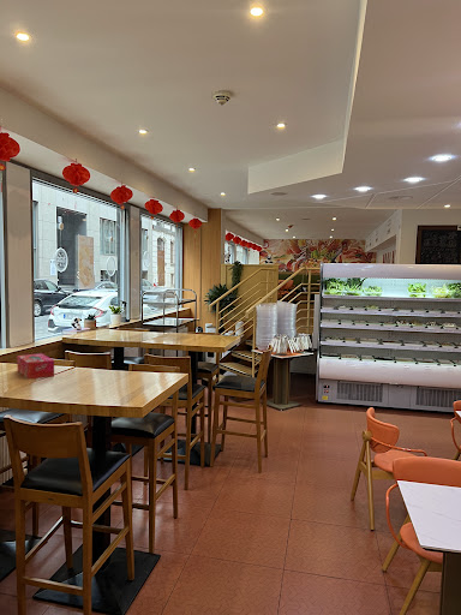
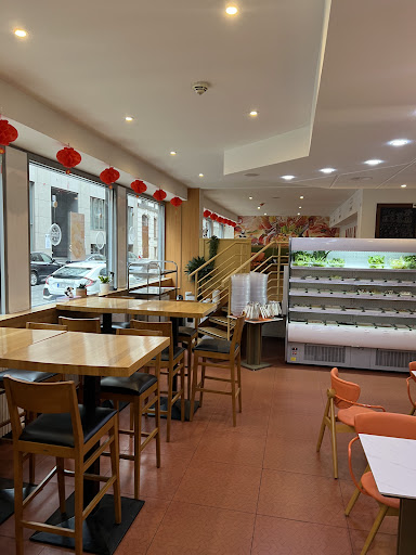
- tissue box [16,353,55,380]
